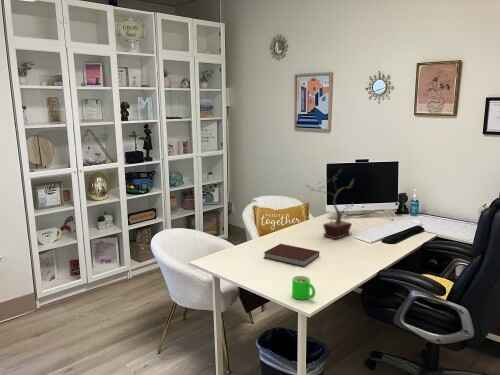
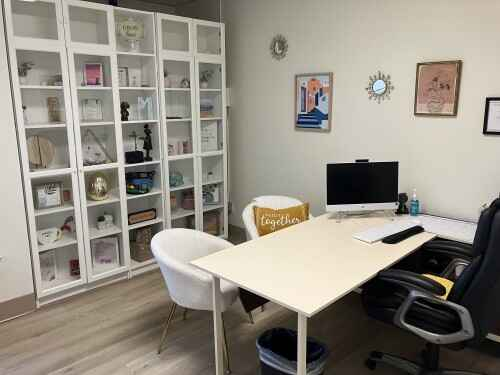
- mug [291,275,316,301]
- notebook [263,243,320,268]
- potted plant [303,167,355,240]
